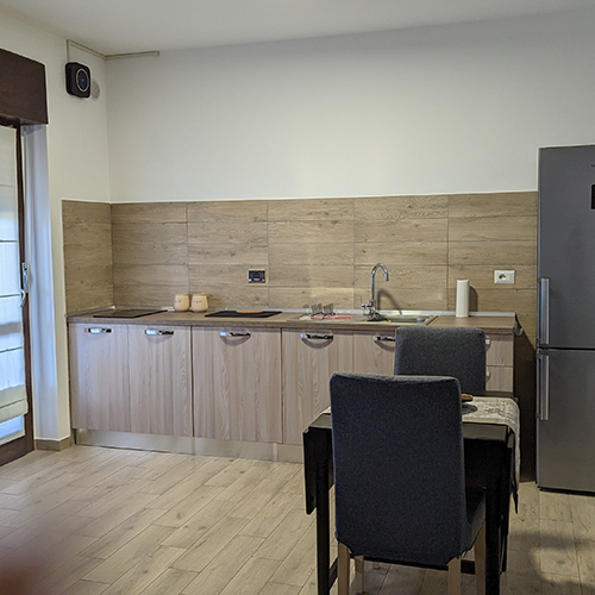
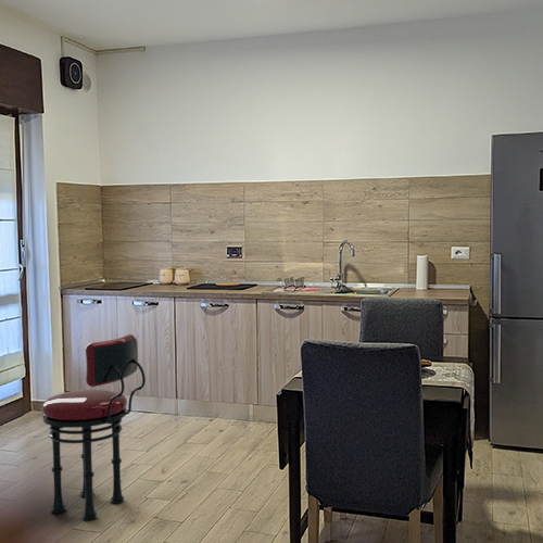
+ stool [40,333,147,521]
